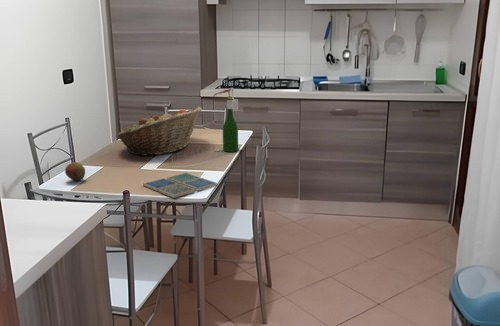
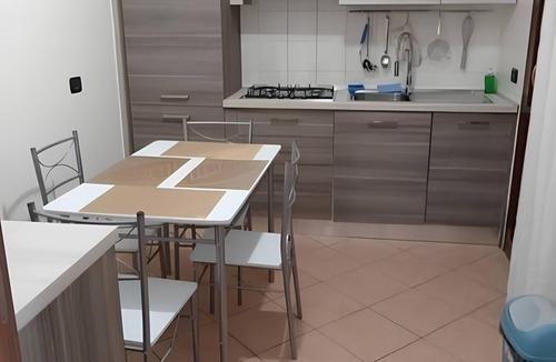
- drink coaster [142,172,219,199]
- wine bottle [212,87,239,153]
- apple [64,161,86,182]
- fruit basket [115,106,203,157]
